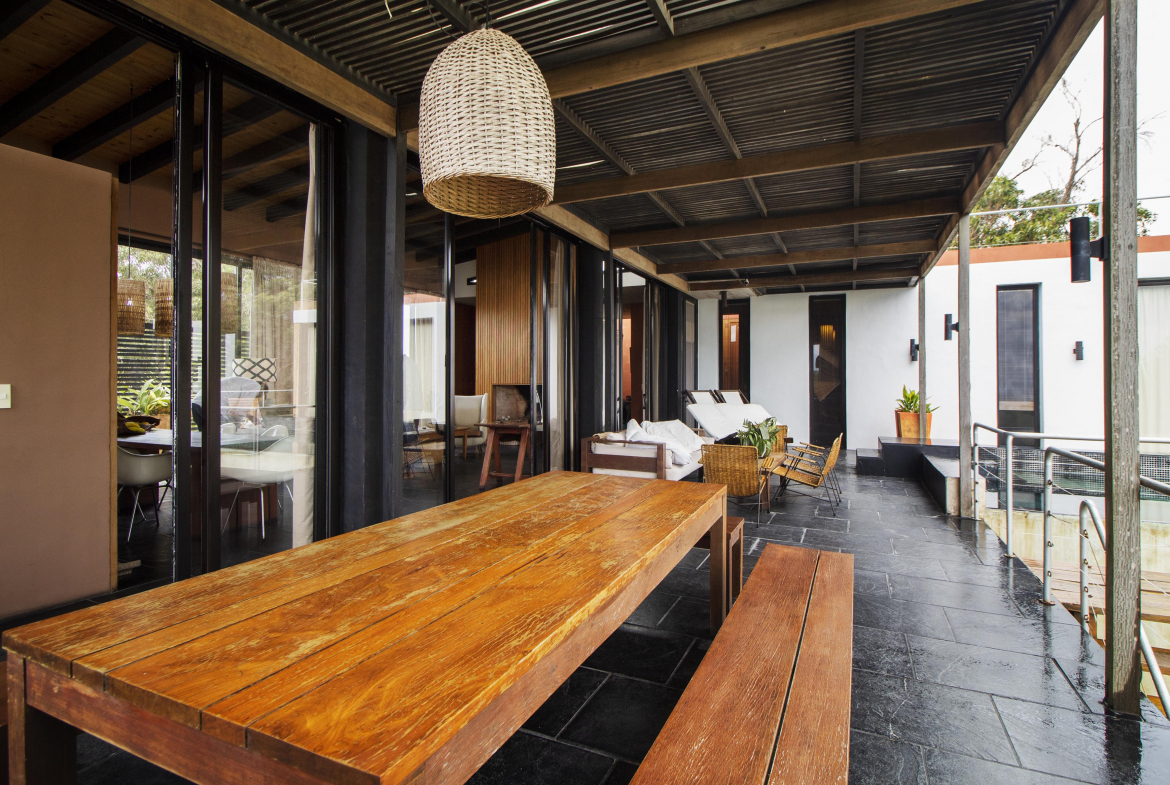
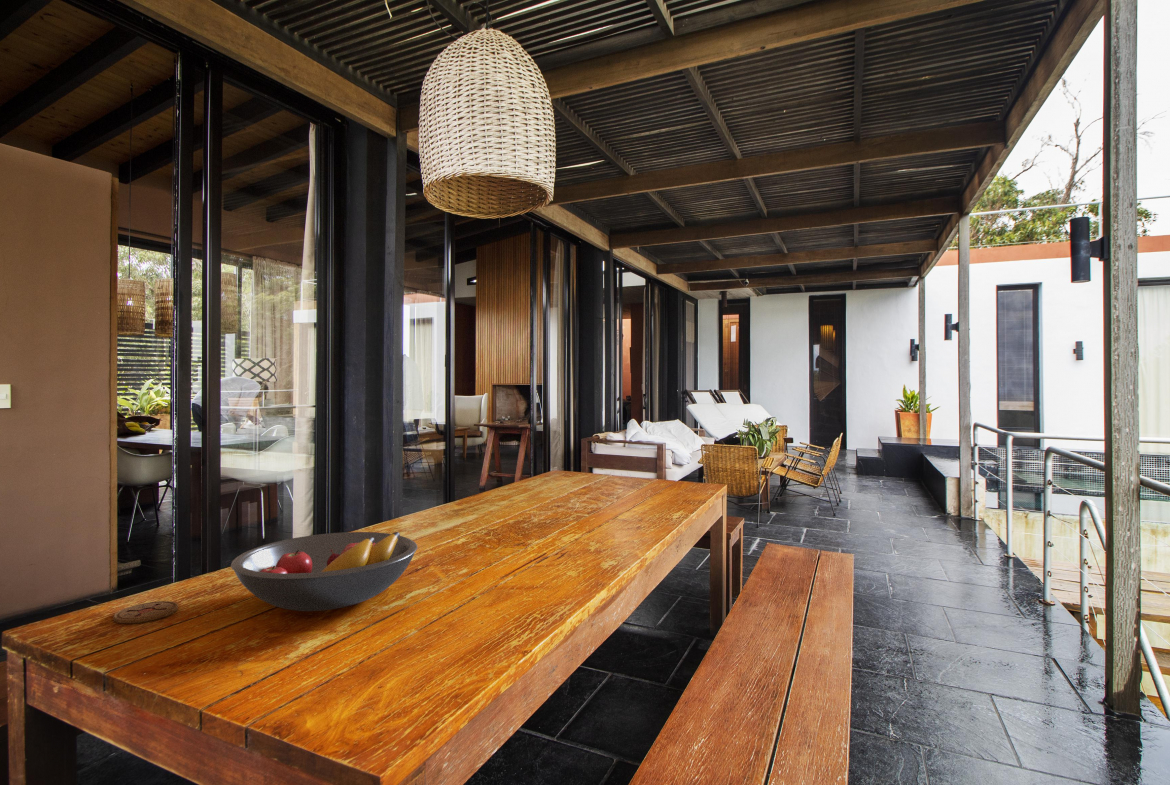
+ coaster [112,600,179,624]
+ fruit bowl [230,531,418,612]
